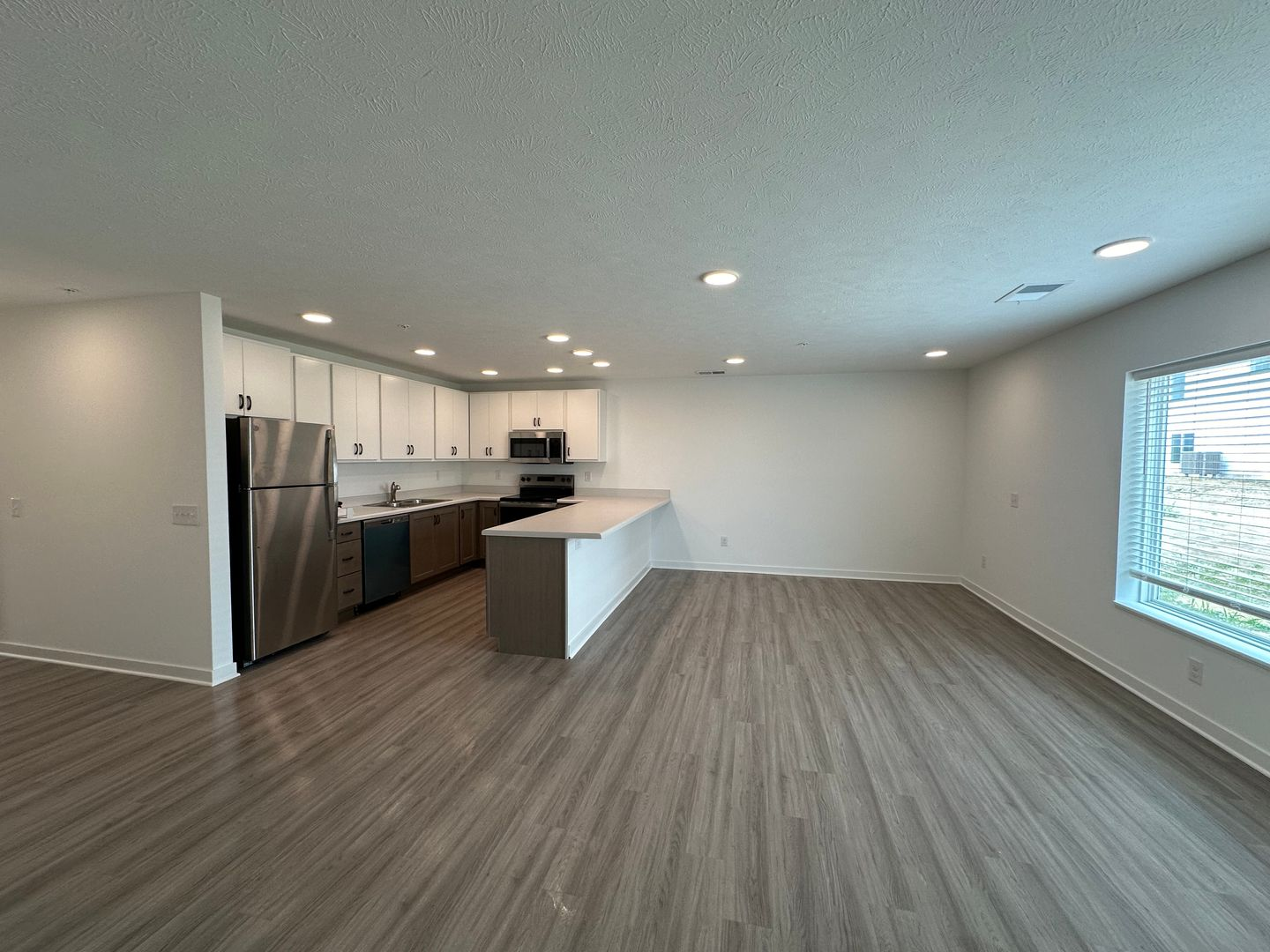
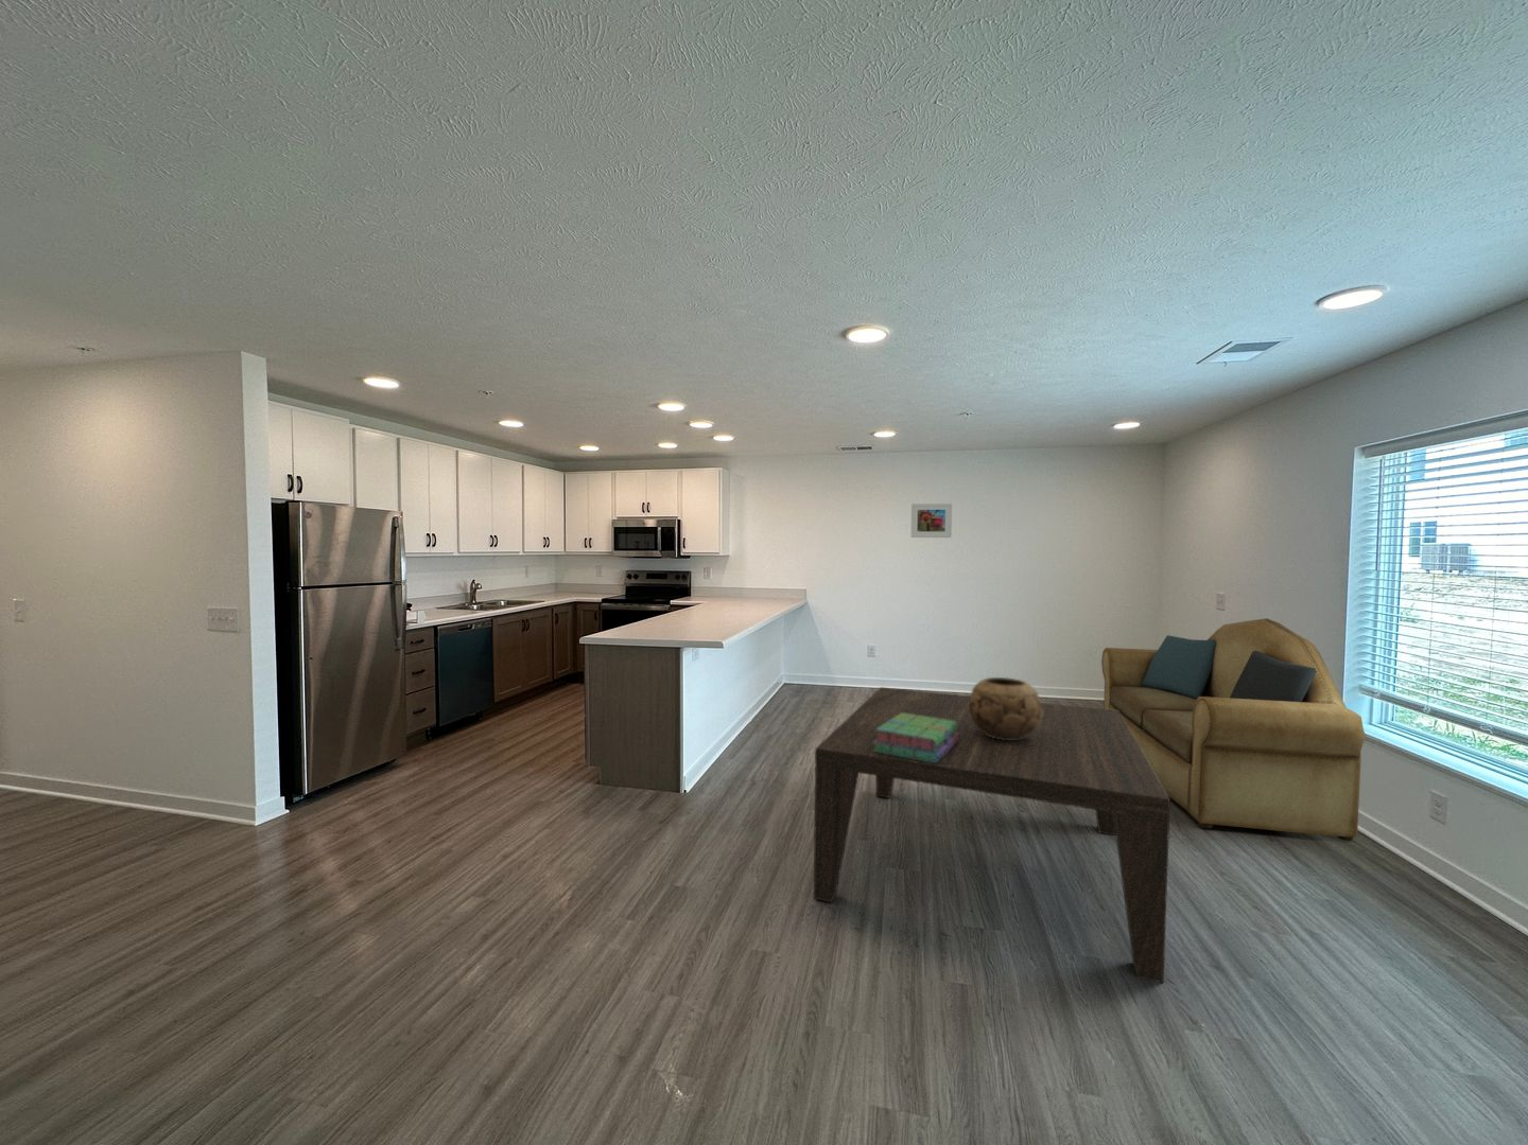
+ stack of books [873,713,958,763]
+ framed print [911,503,953,539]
+ sofa [1101,617,1367,842]
+ coffee table [813,686,1172,985]
+ decorative bowl [967,676,1043,740]
